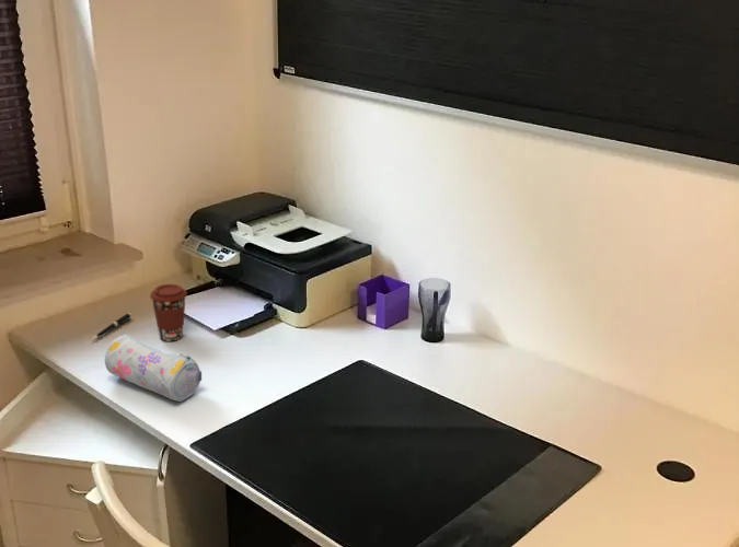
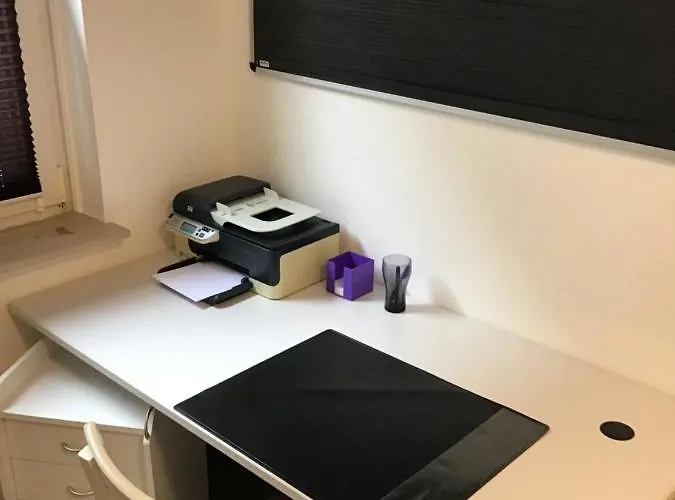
- pencil case [104,334,203,403]
- coffee cup [149,283,188,342]
- pen [90,312,132,341]
